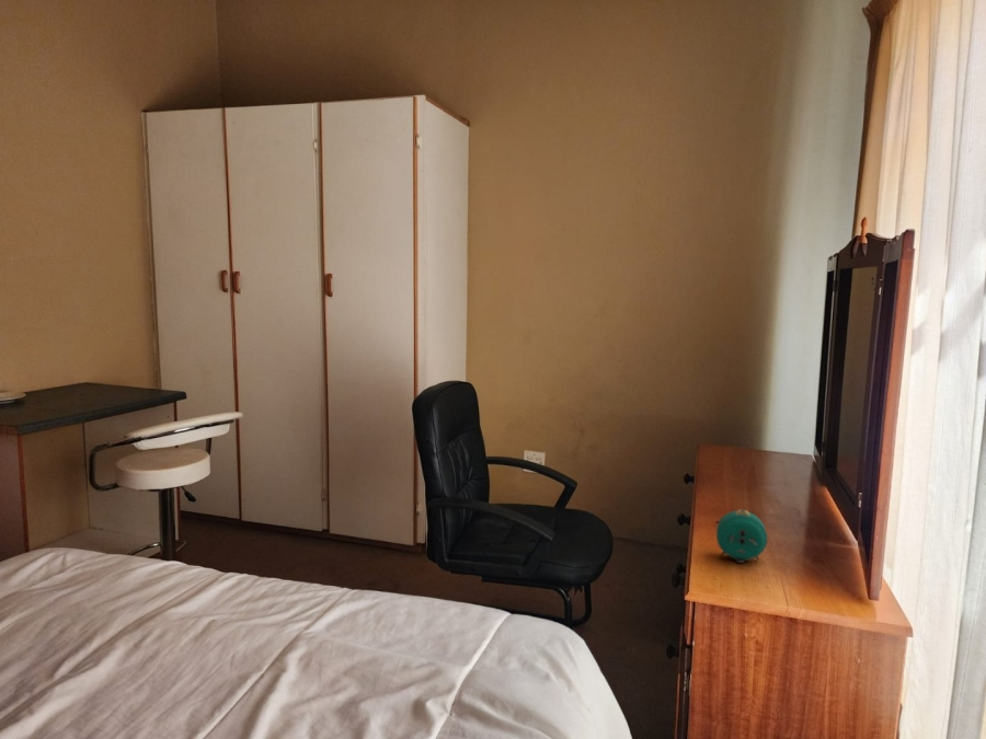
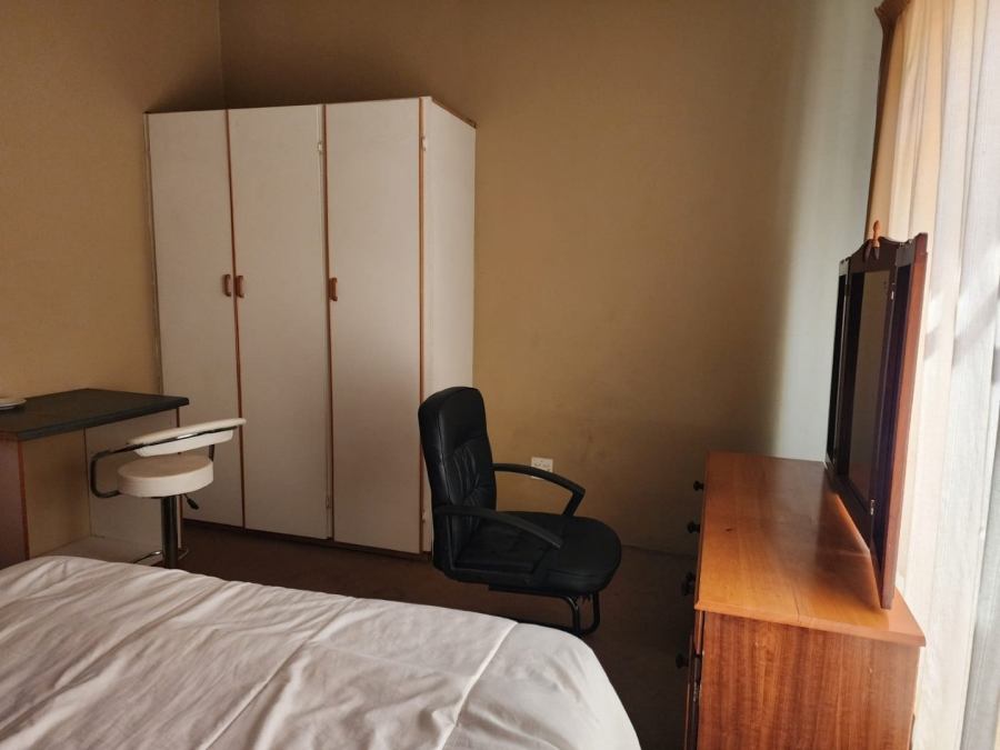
- alarm clock [715,508,768,564]
